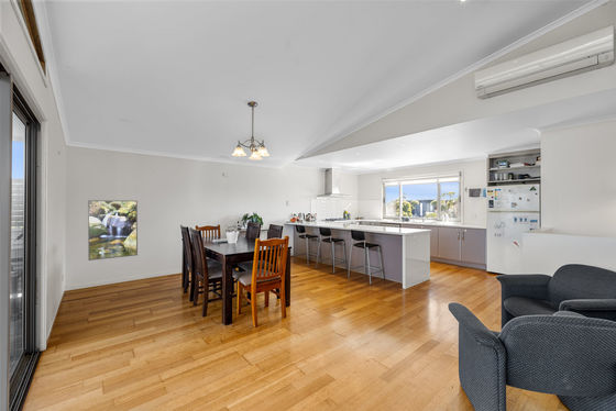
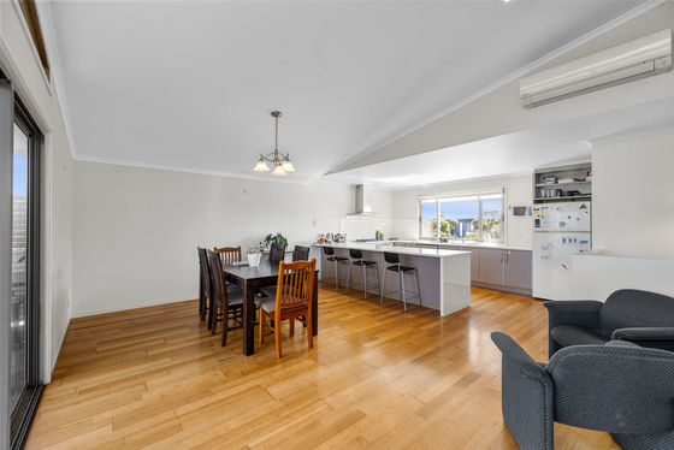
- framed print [87,199,139,262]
